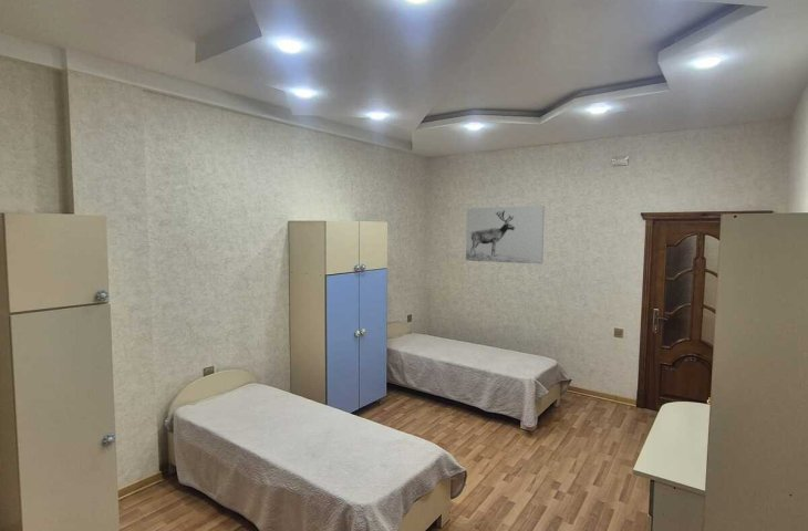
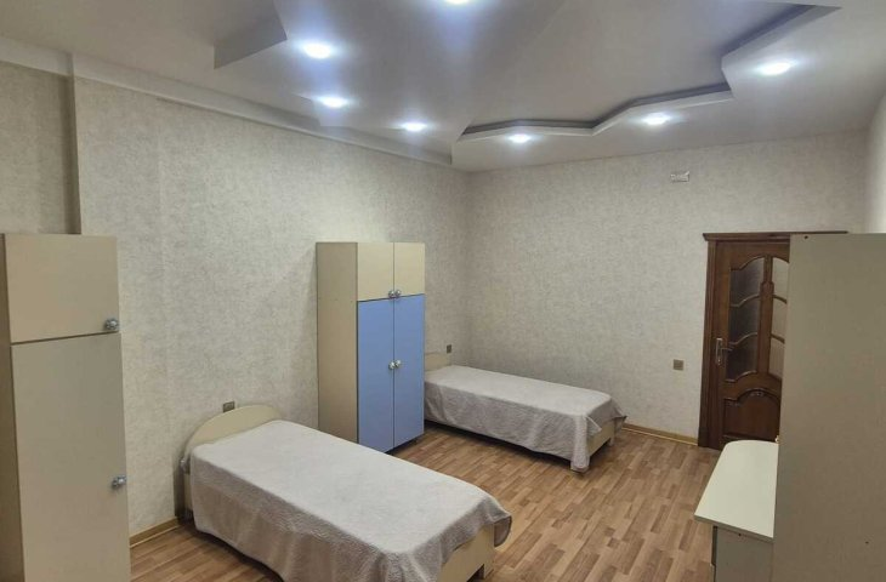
- wall art [465,205,546,264]
